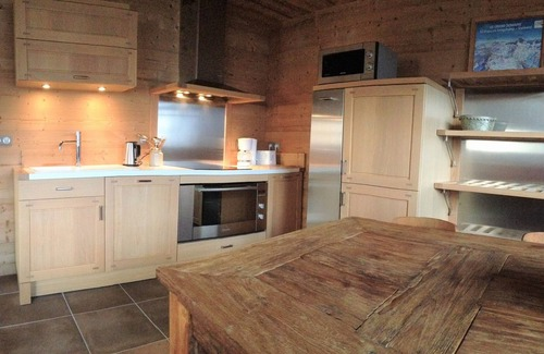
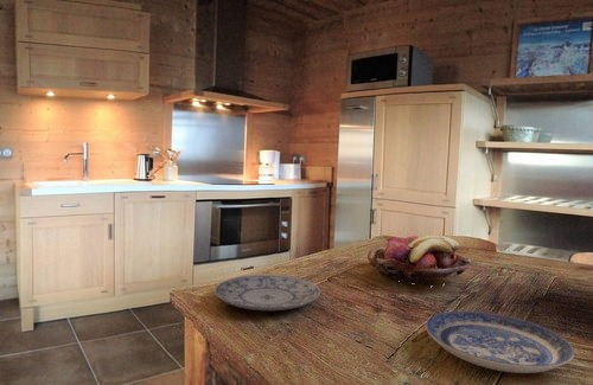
+ plate [425,310,575,374]
+ fruit basket [366,235,471,288]
+ plate [212,274,323,312]
